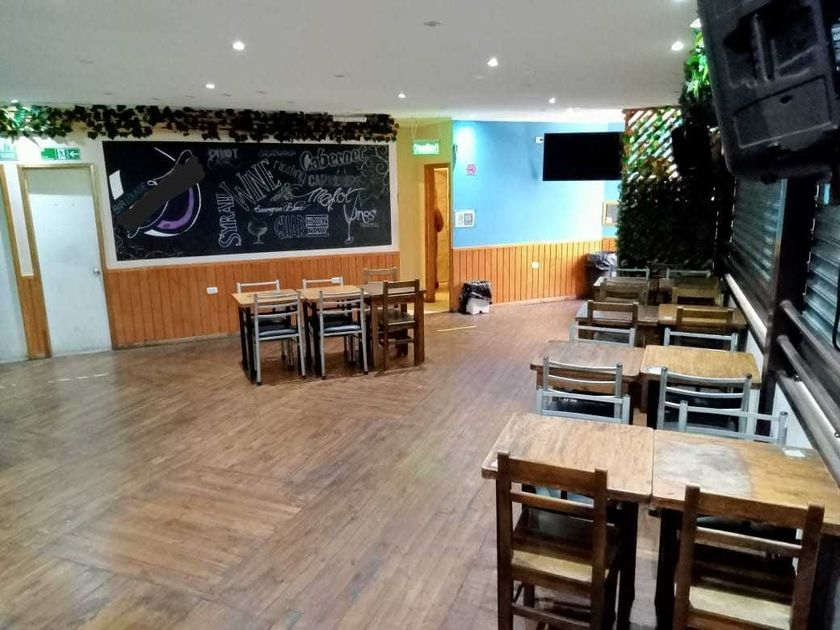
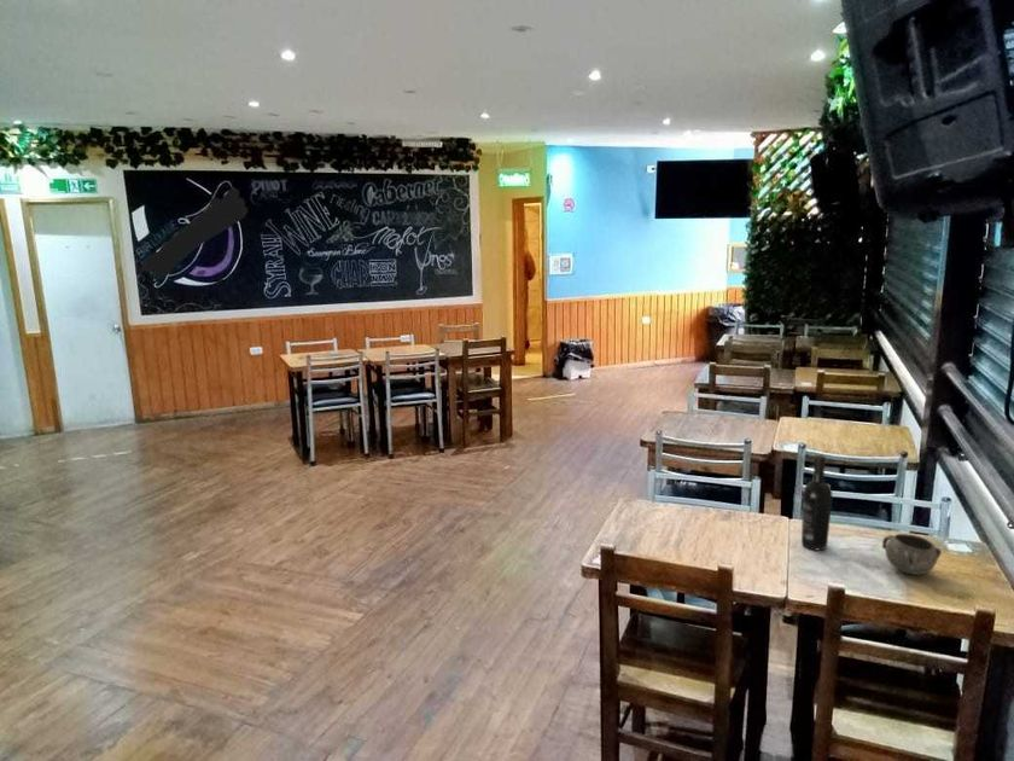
+ decorative bowl [881,533,943,576]
+ wine bottle [800,454,833,551]
